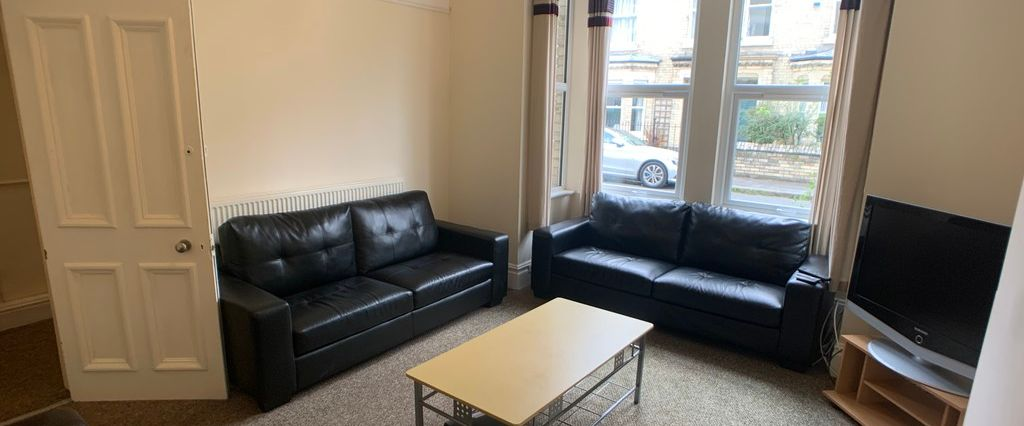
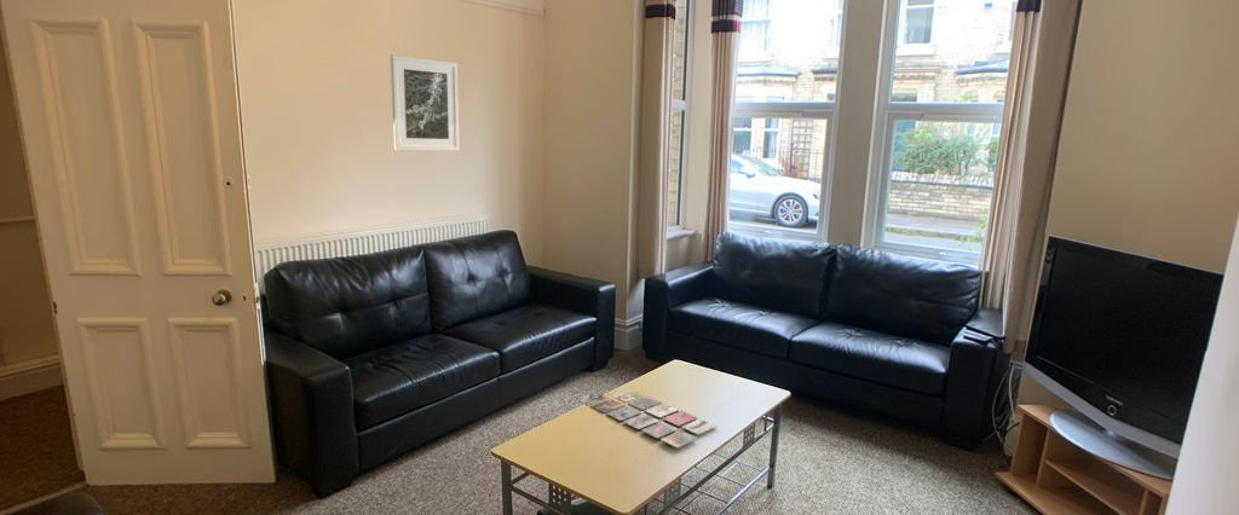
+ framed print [390,53,461,152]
+ magazine [575,392,719,450]
